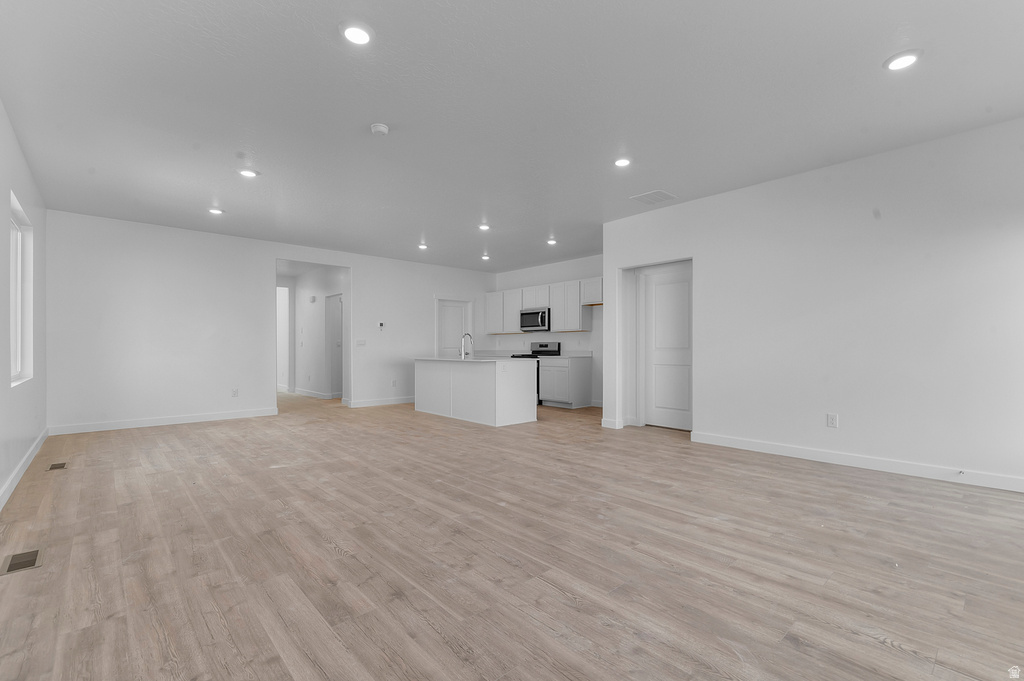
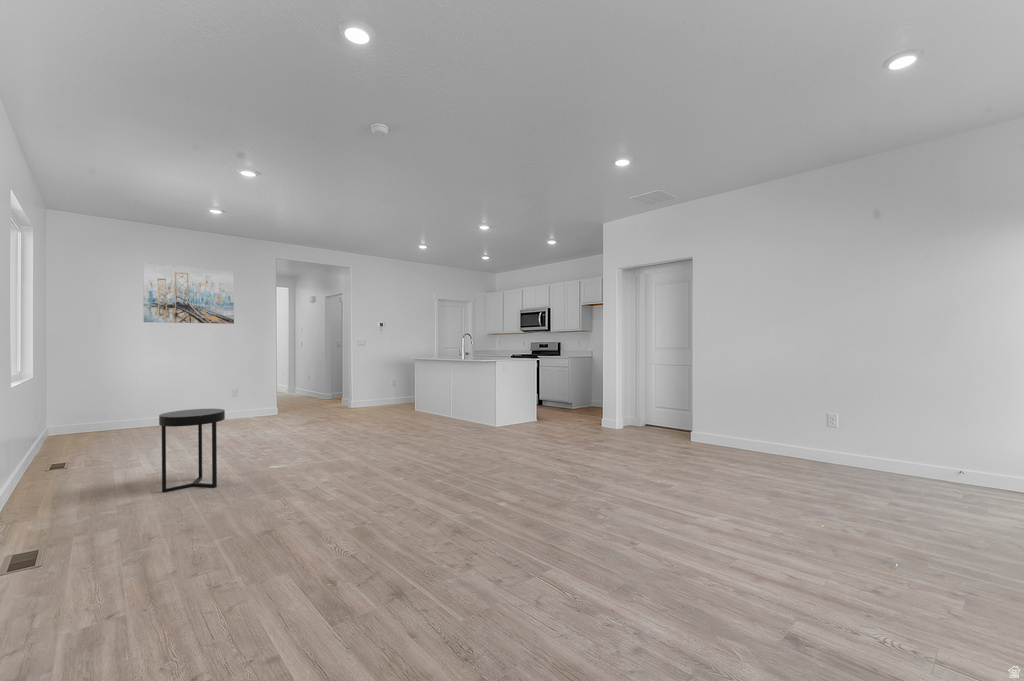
+ wall art [142,262,235,325]
+ side table [158,408,226,494]
